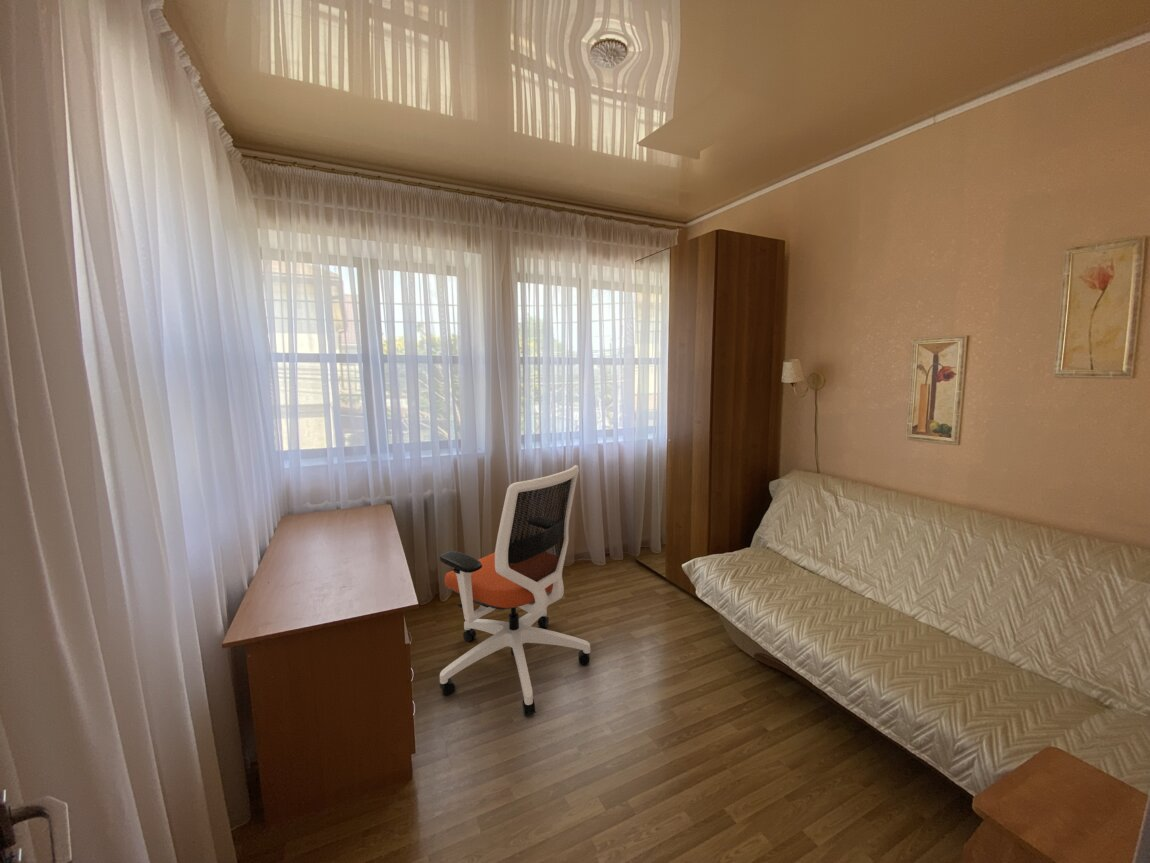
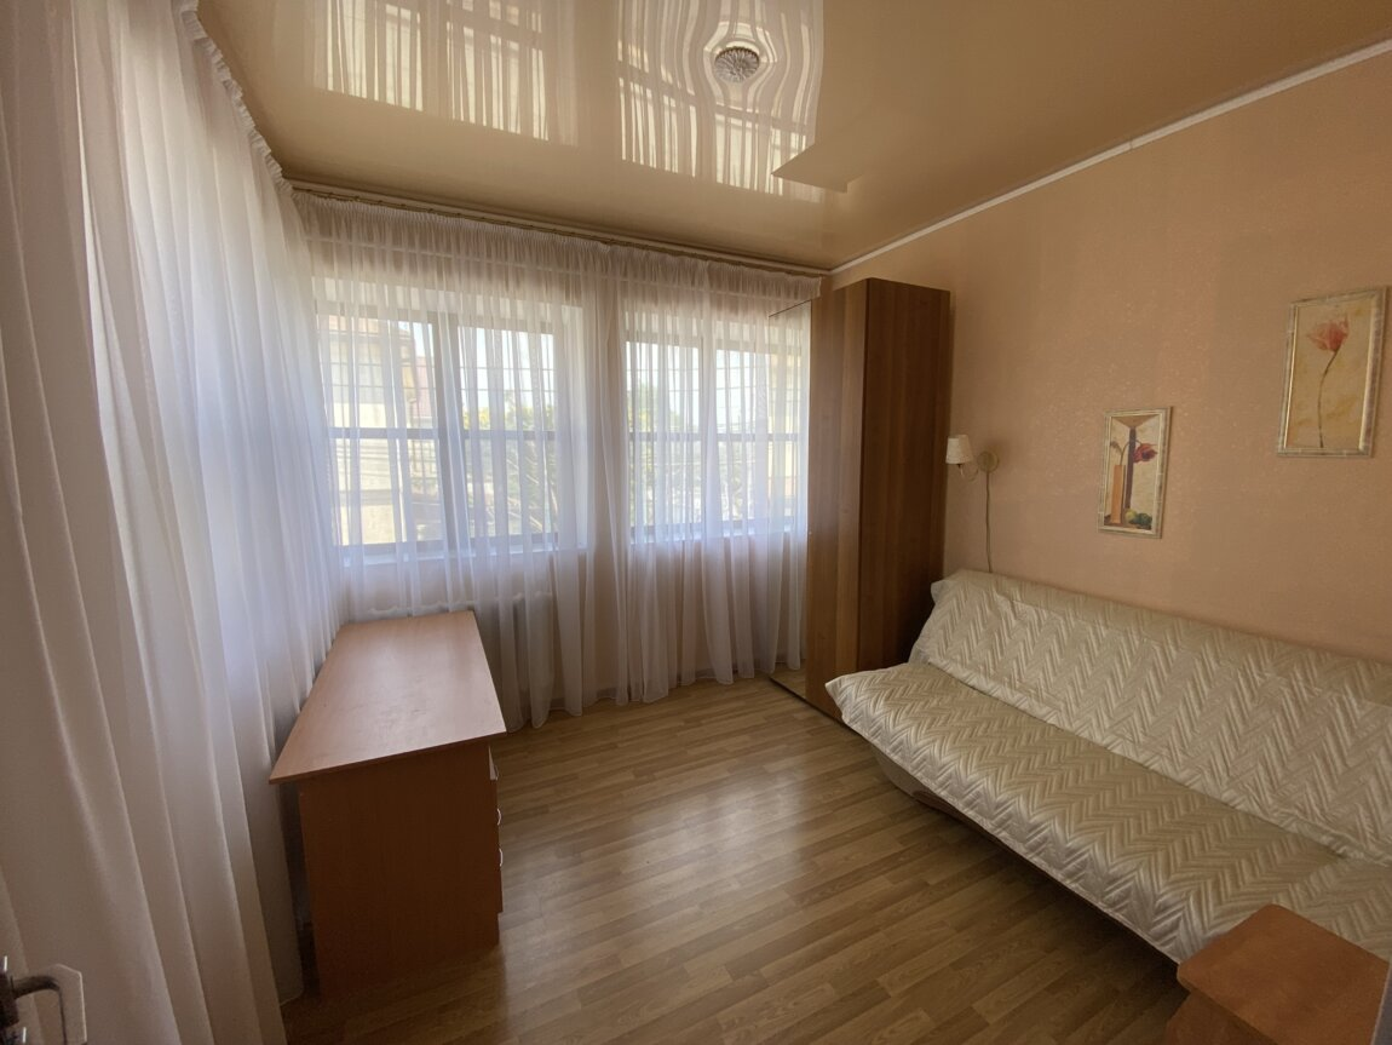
- office chair [438,464,591,716]
